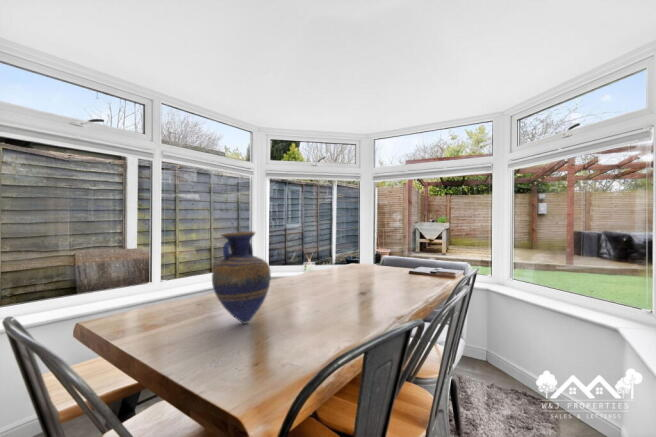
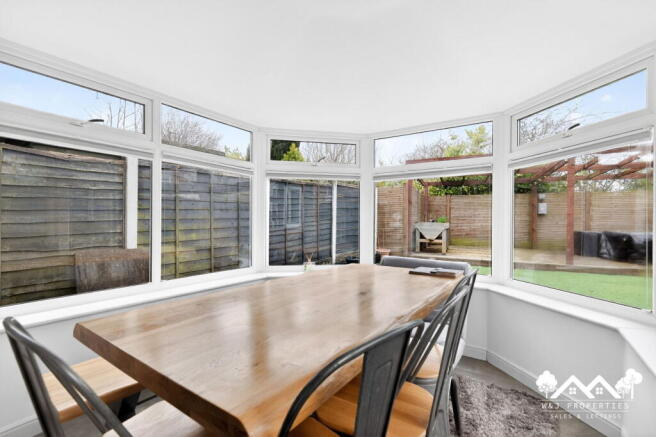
- vase [211,230,272,325]
